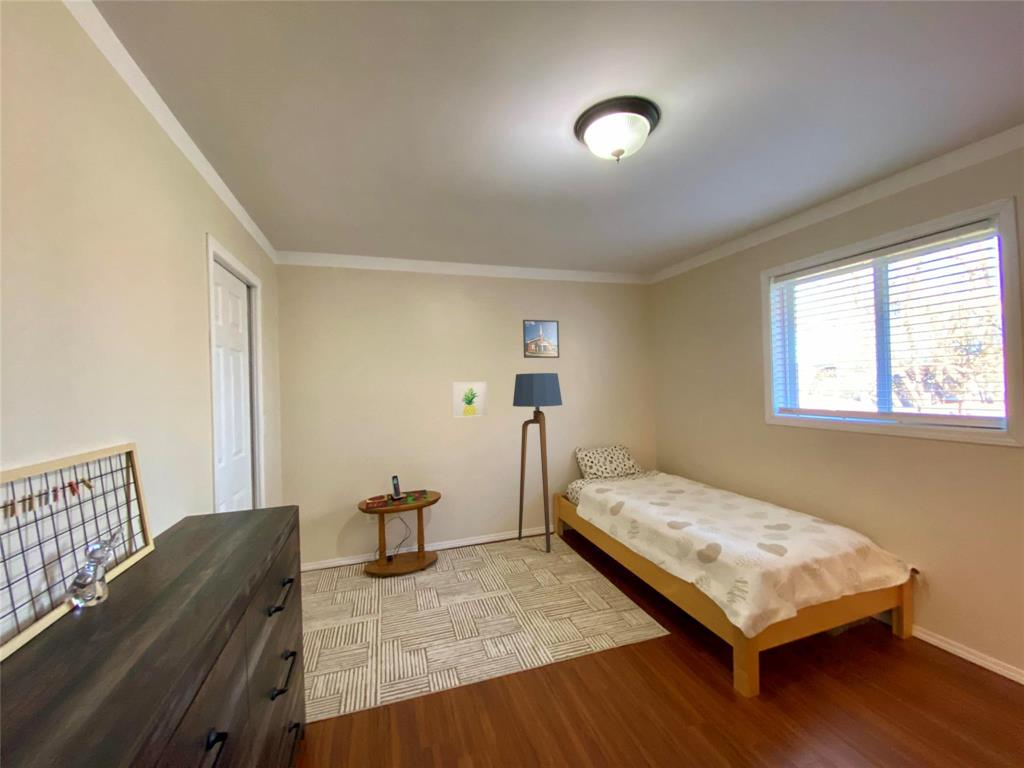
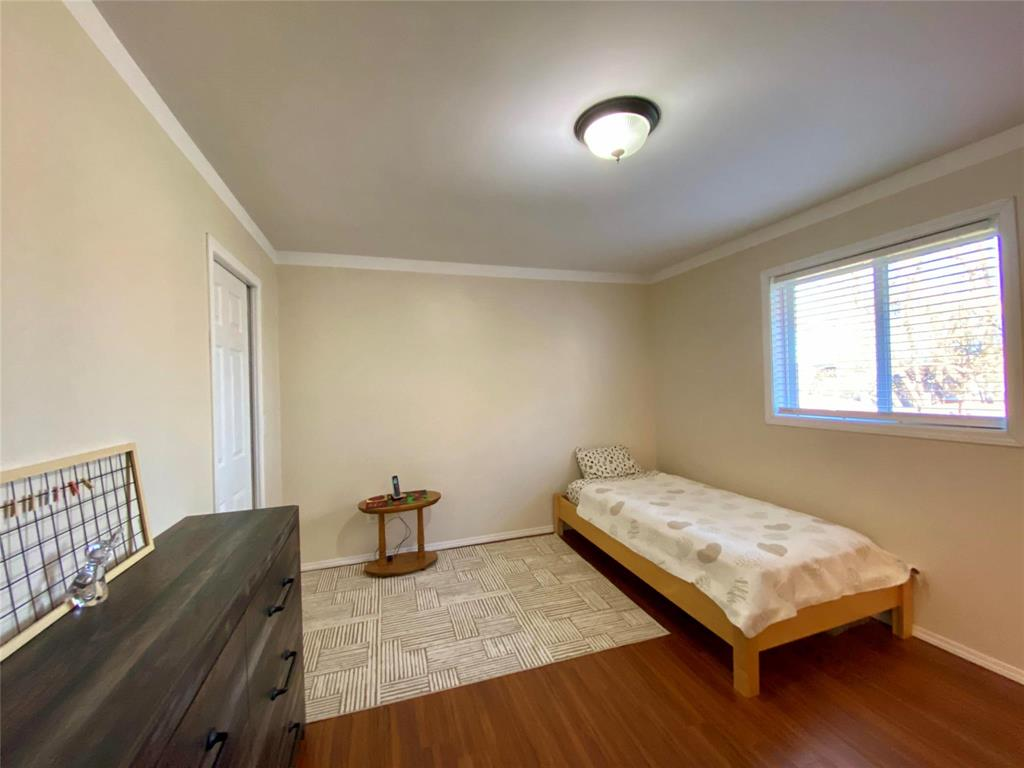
- floor lamp [512,372,563,553]
- wall art [451,381,488,419]
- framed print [522,319,560,359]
